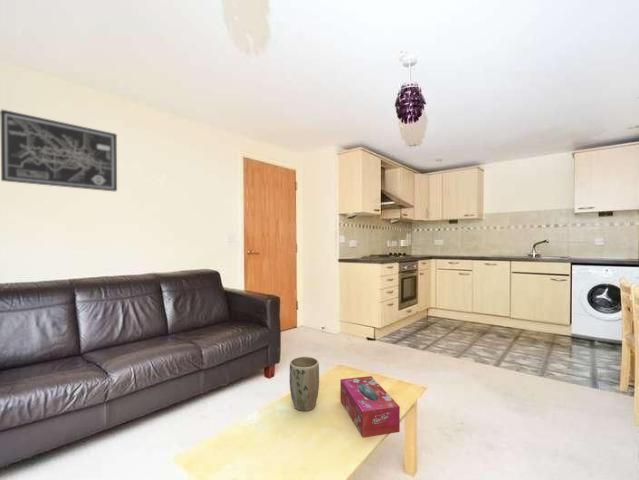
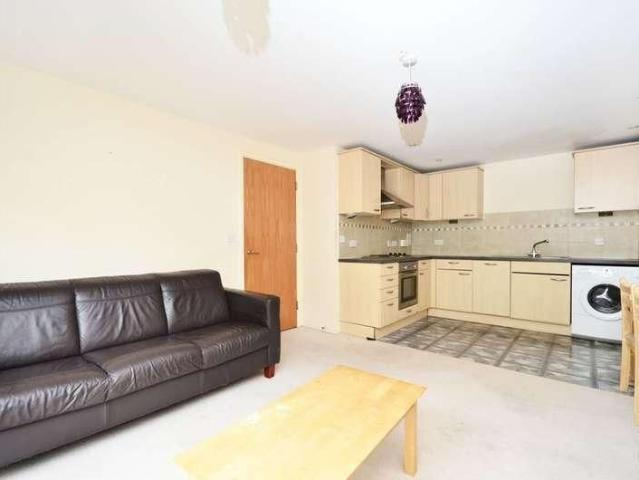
- tissue box [339,375,401,438]
- wall art [0,109,118,192]
- plant pot [289,356,320,412]
